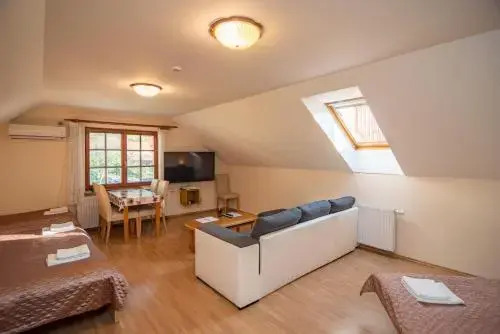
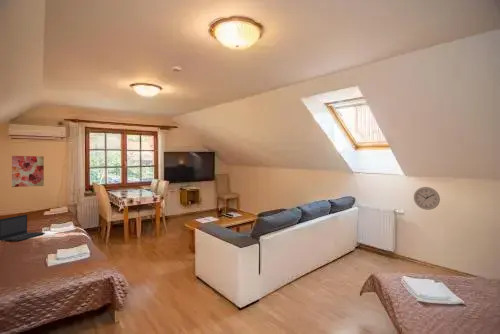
+ laptop [0,214,46,242]
+ wall clock [413,186,441,211]
+ wall art [11,155,45,188]
